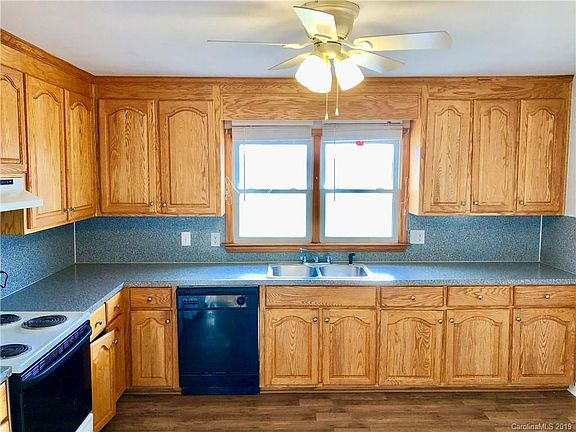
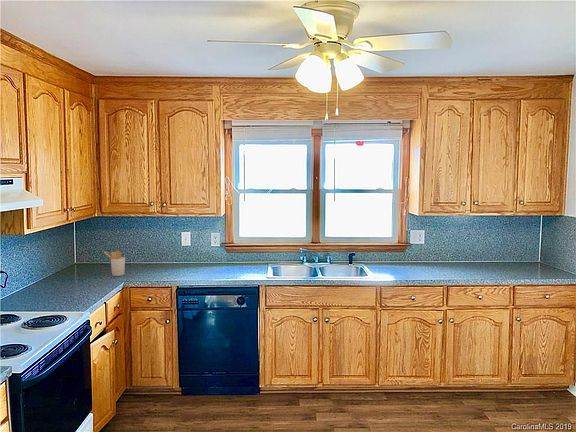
+ utensil holder [103,250,126,277]
